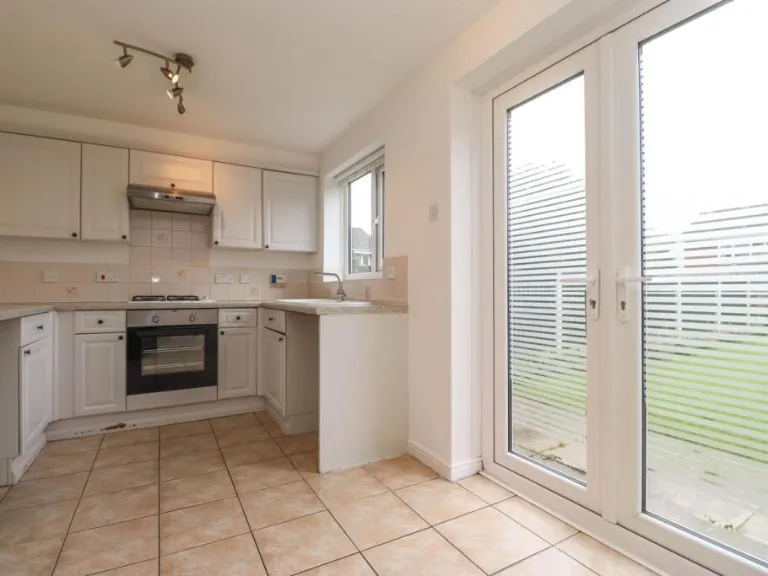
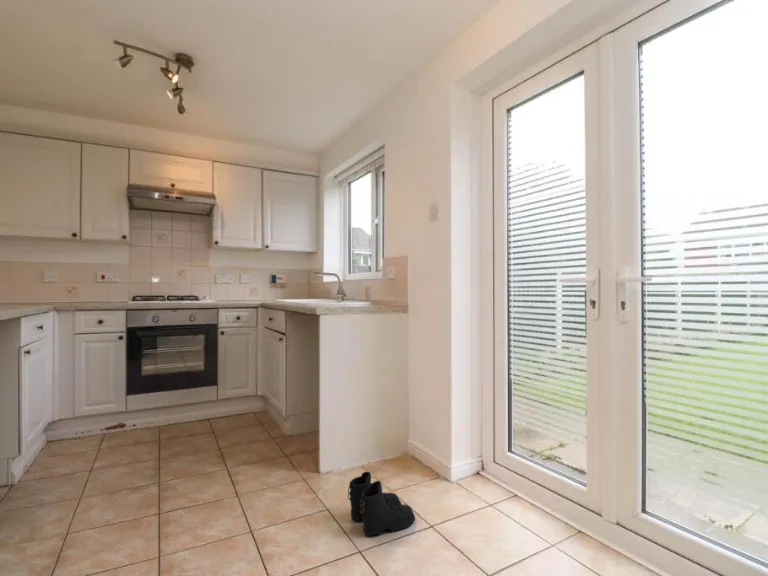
+ boots [346,471,416,537]
